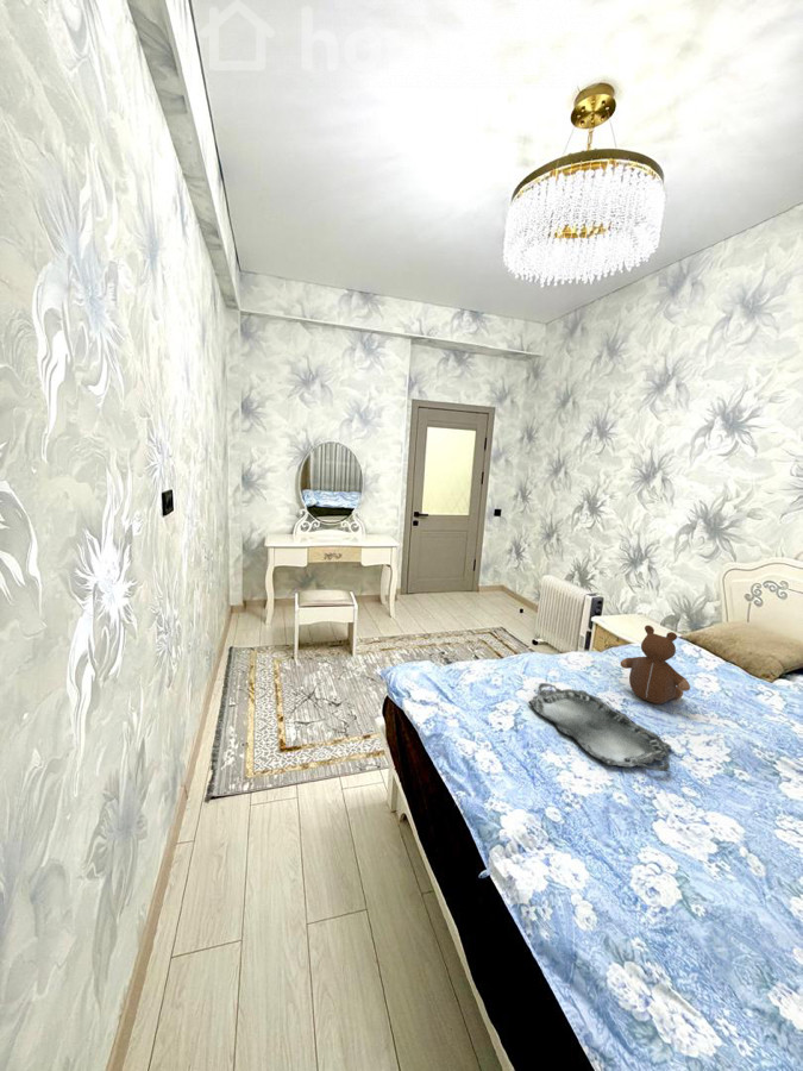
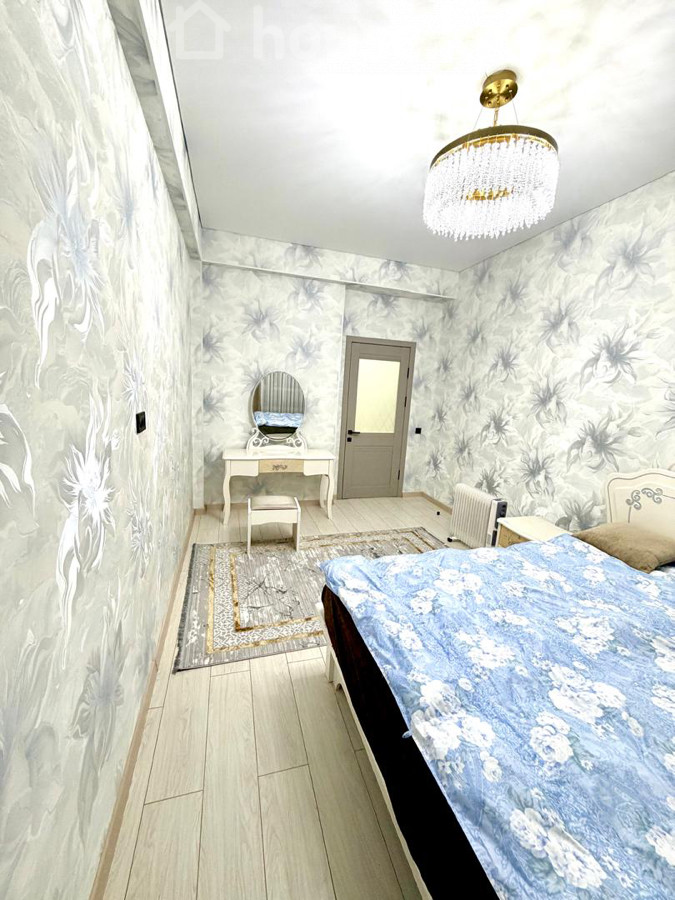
- teddy bear [620,625,691,706]
- serving tray [527,682,672,772]
